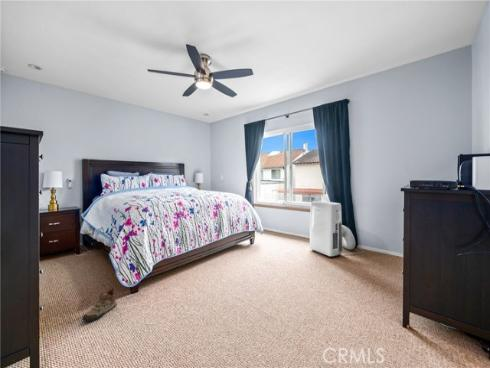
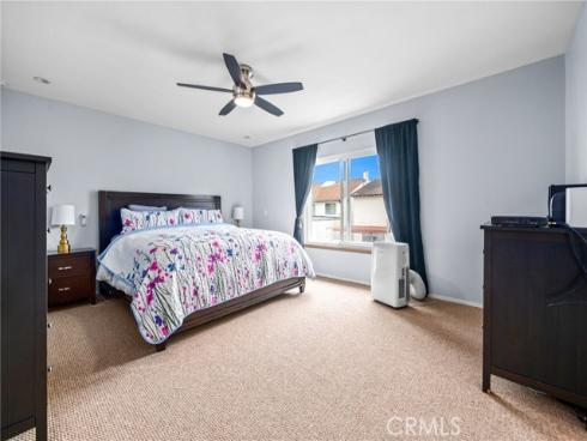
- shoe [81,288,118,322]
